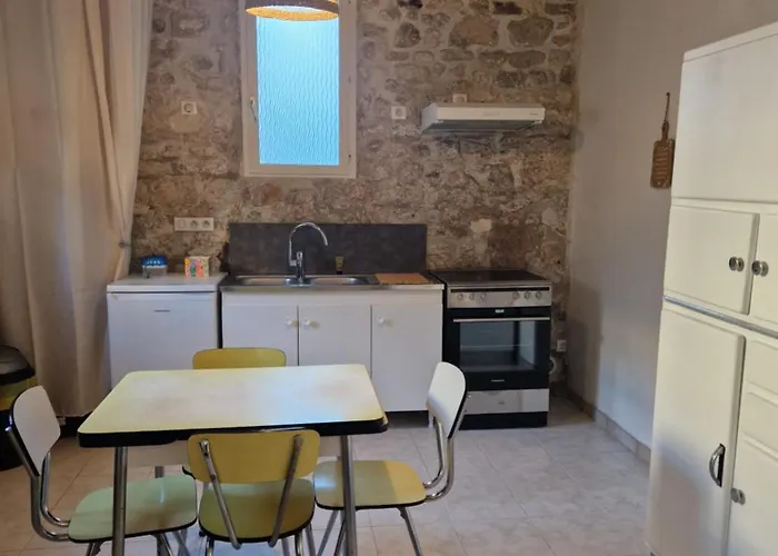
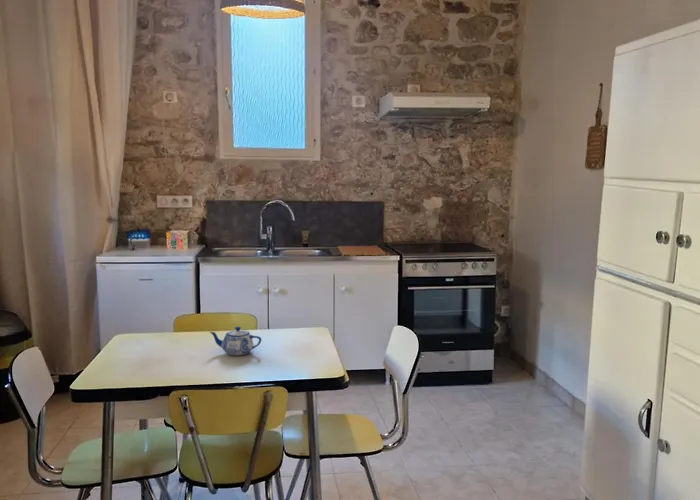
+ teapot [209,326,262,356]
